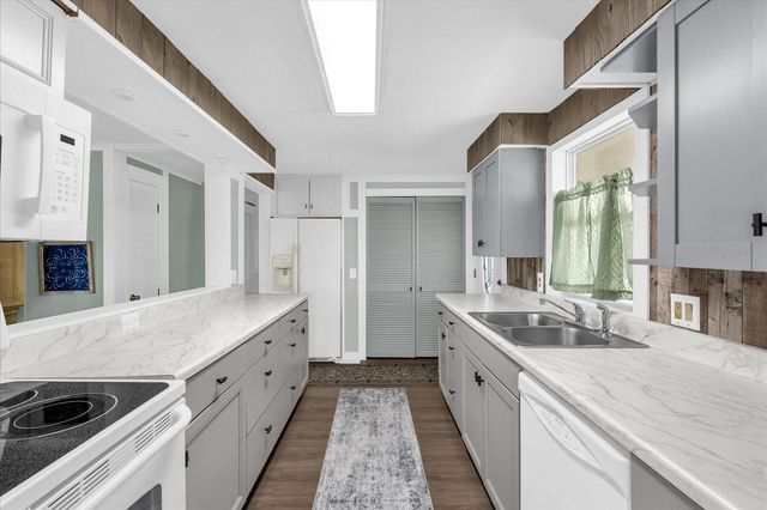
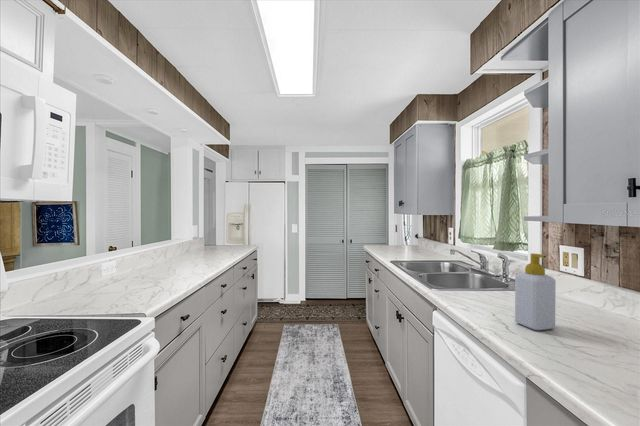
+ soap bottle [514,252,557,331]
